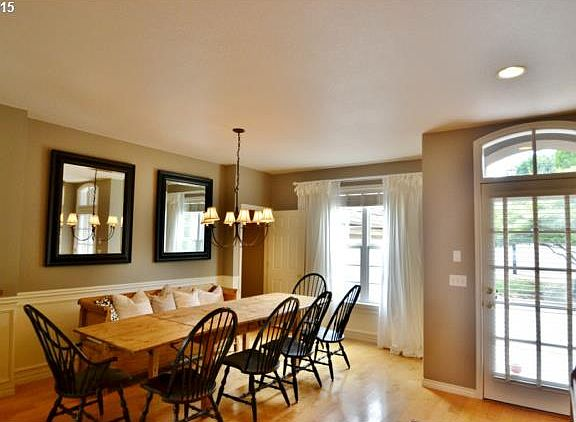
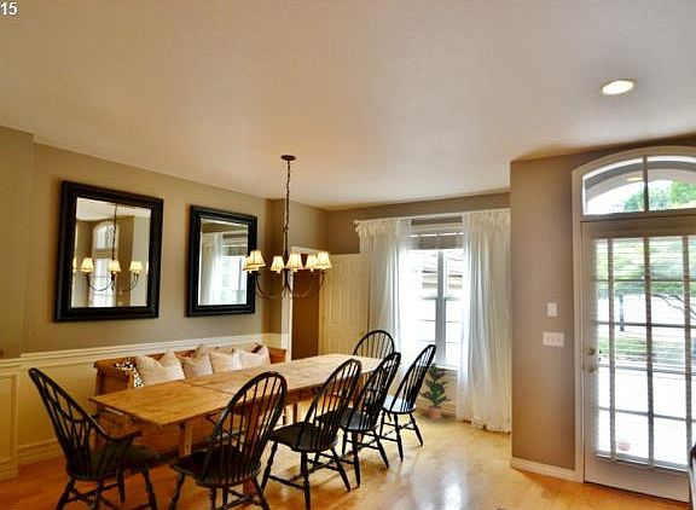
+ potted plant [418,361,452,419]
